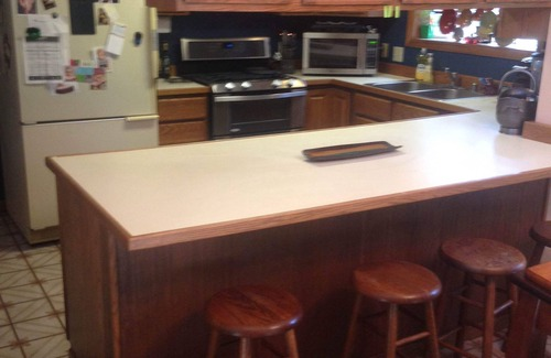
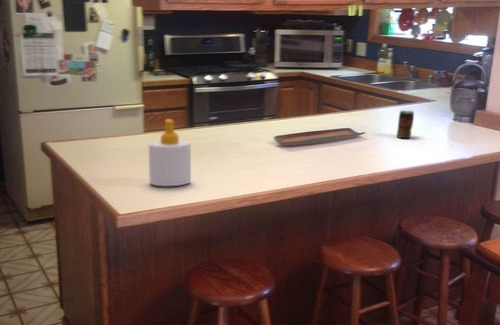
+ beverage can [396,109,415,139]
+ soap bottle [148,118,192,187]
